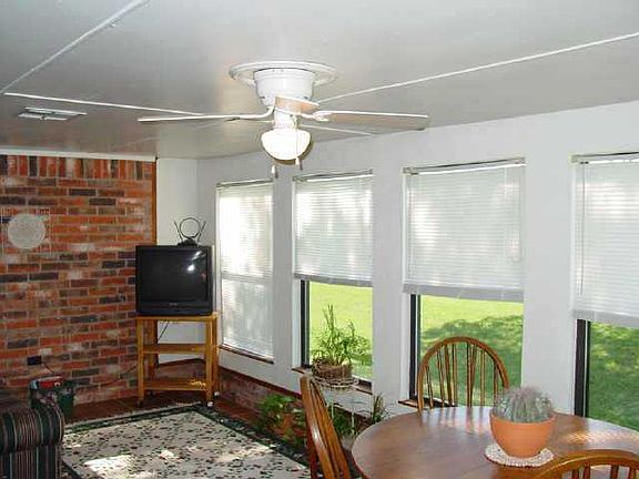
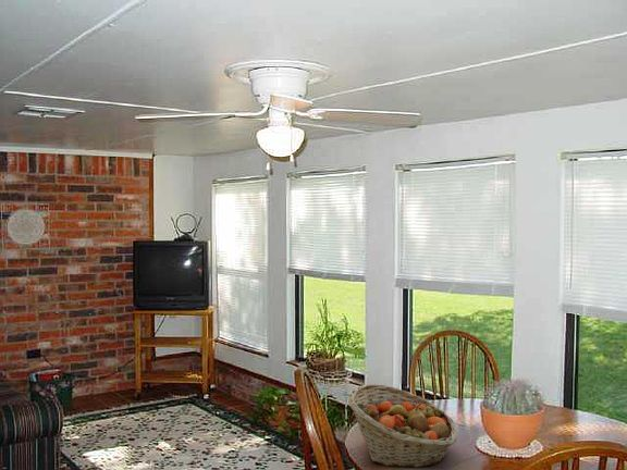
+ fruit basket [347,383,457,469]
